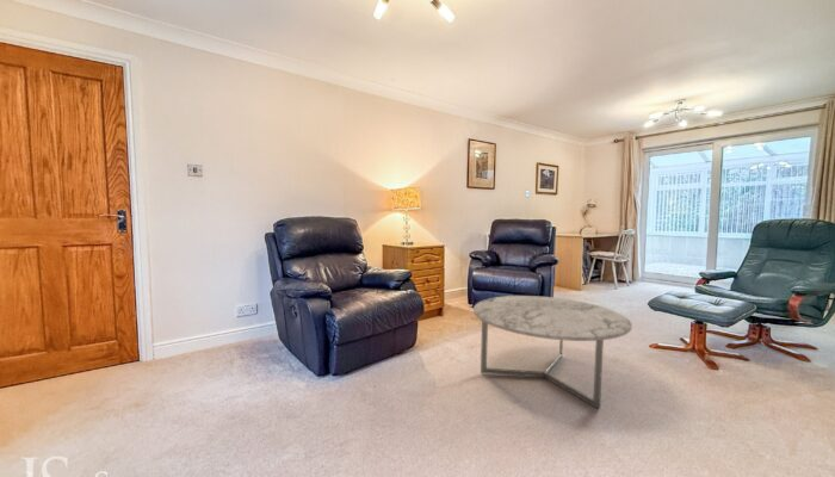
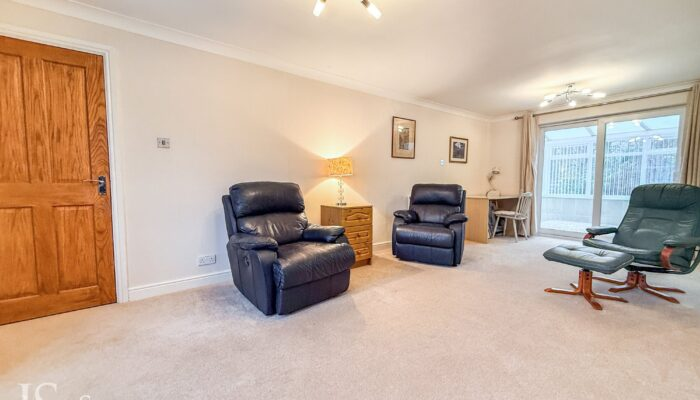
- coffee table [472,295,633,410]
